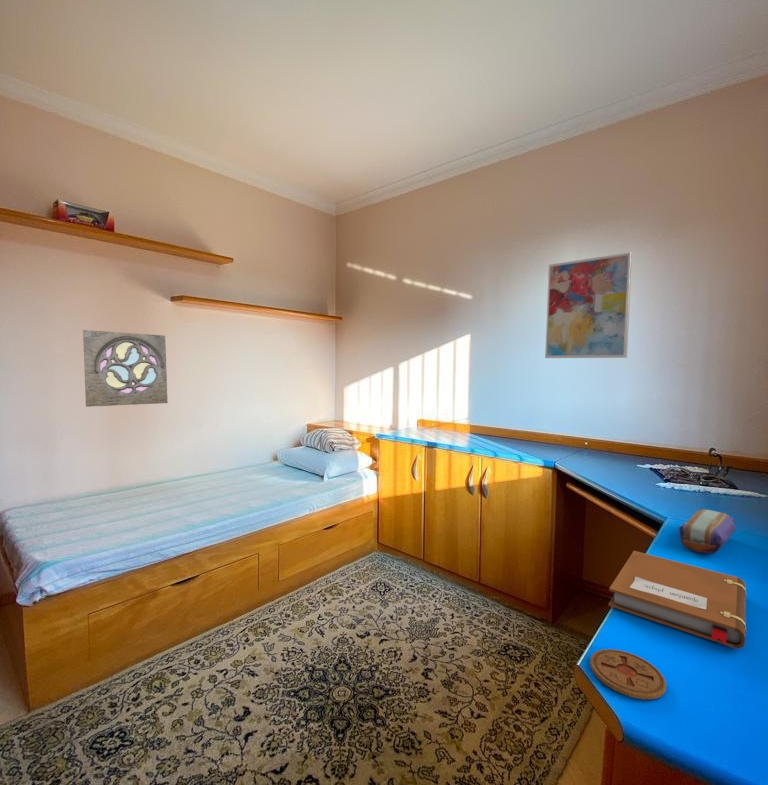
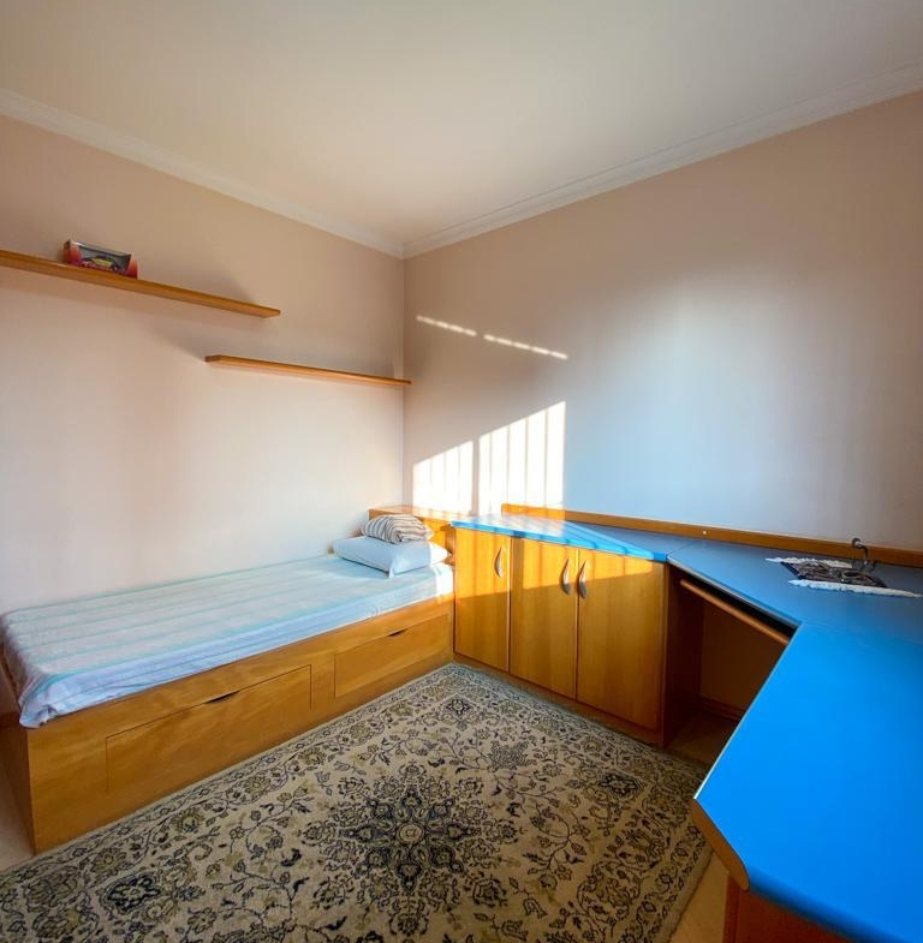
- wall ornament [82,329,169,408]
- wall art [544,251,633,359]
- notebook [608,550,747,649]
- pencil case [678,508,737,555]
- coaster [589,648,667,700]
